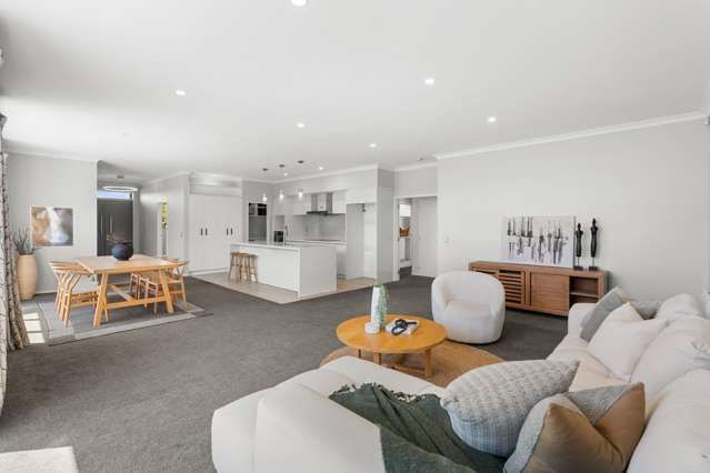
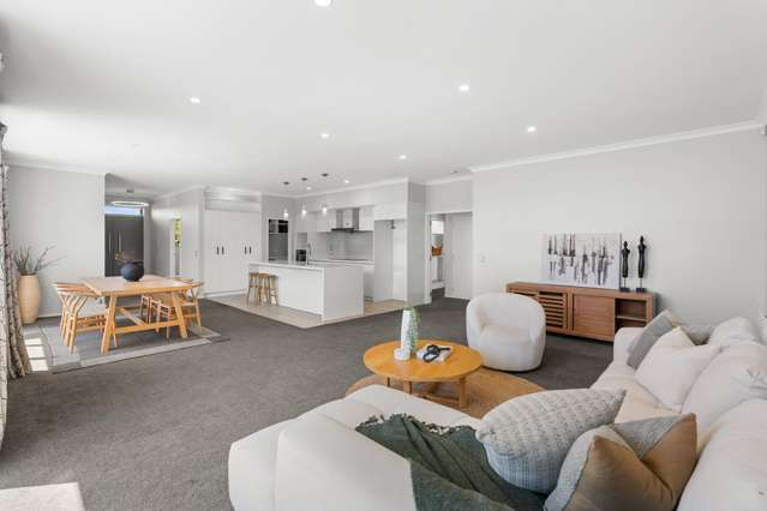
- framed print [30,205,76,249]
